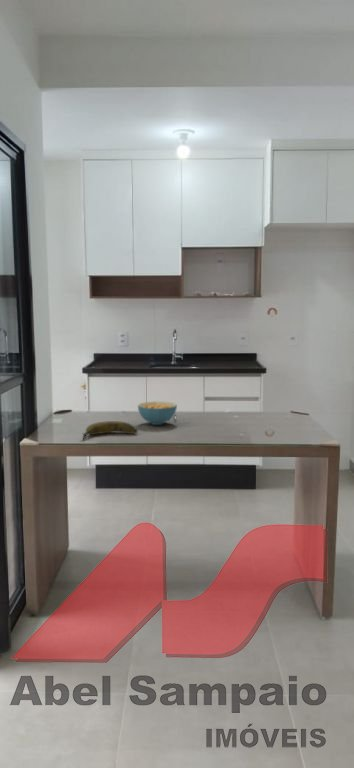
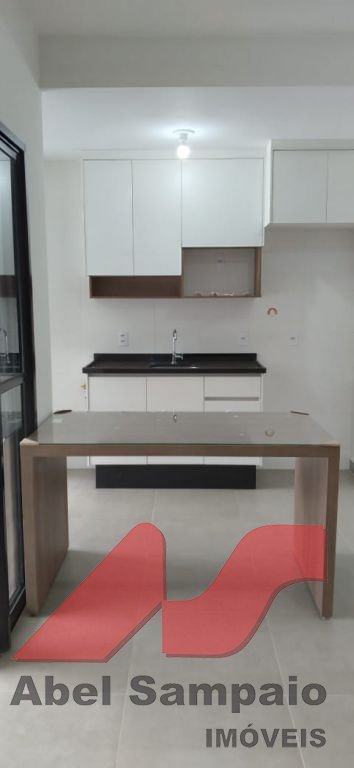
- banana [82,420,139,440]
- cereal bowl [137,401,178,426]
